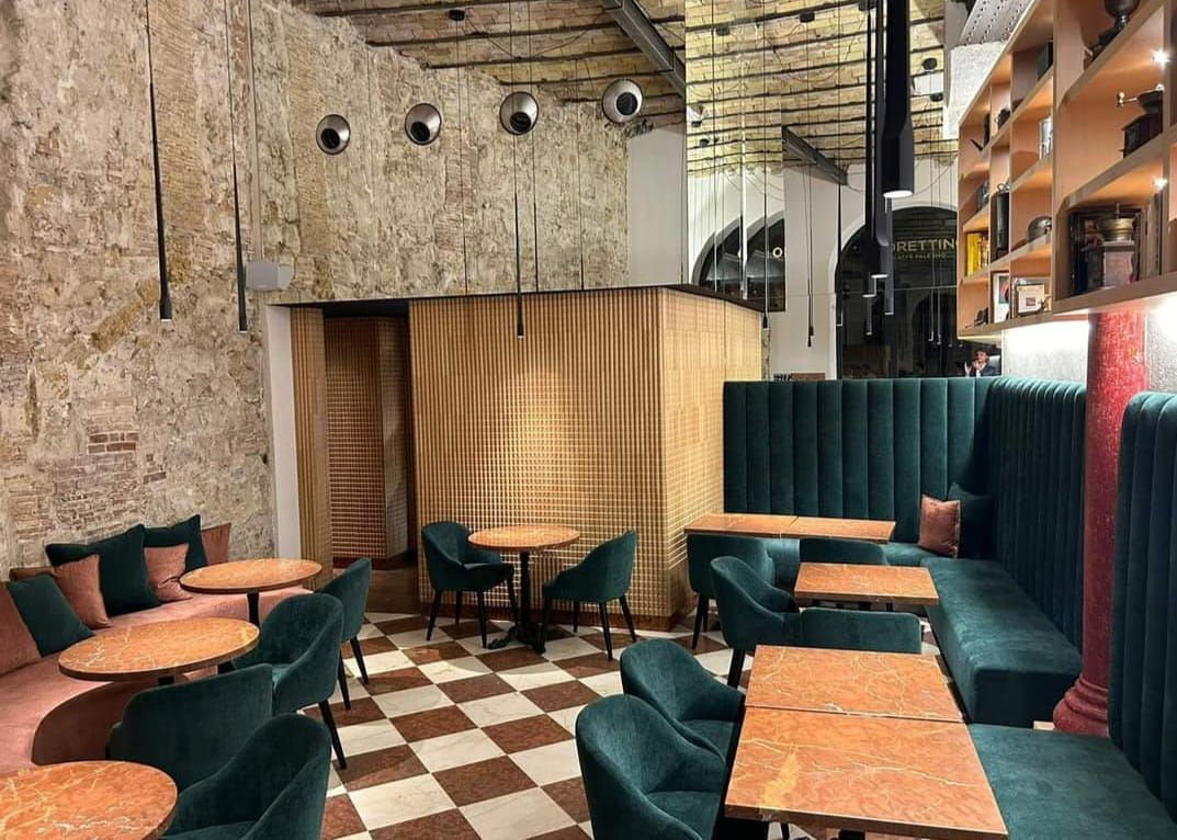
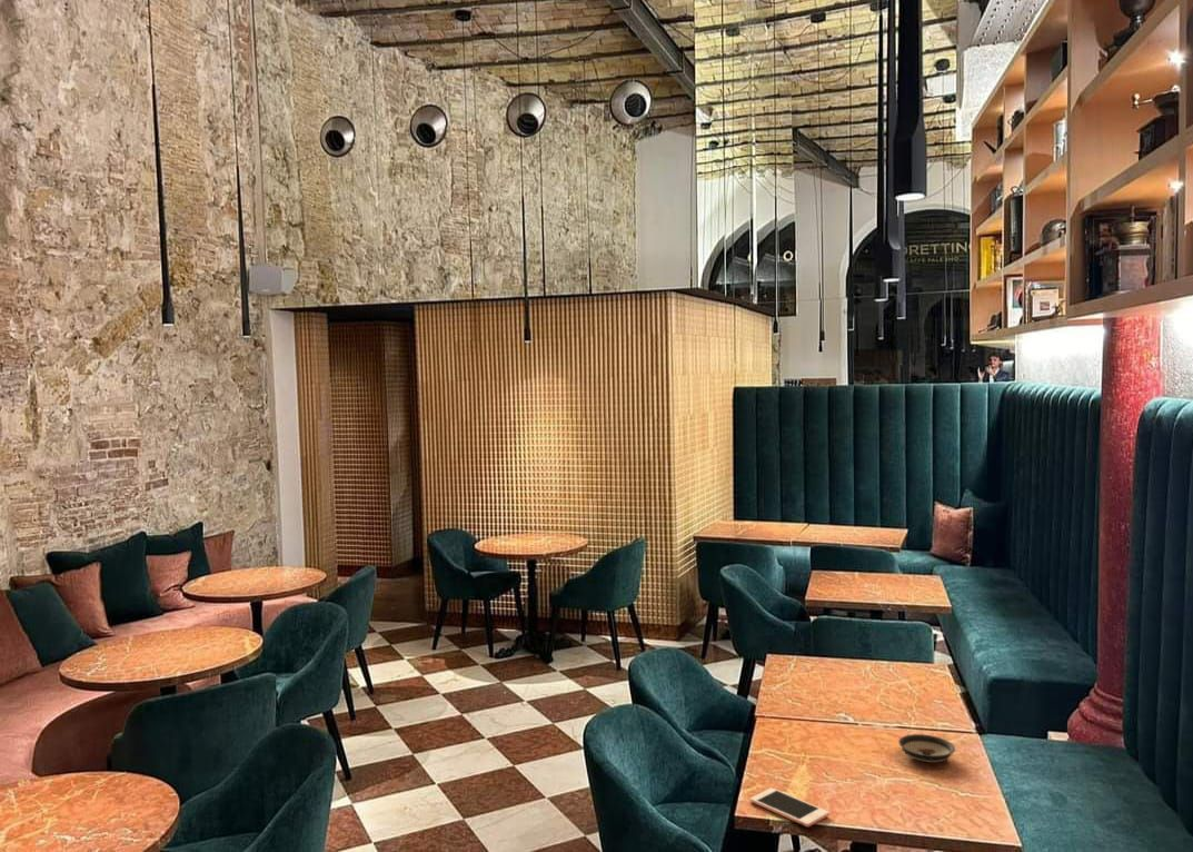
+ saucer [897,733,956,764]
+ cell phone [749,787,829,829]
